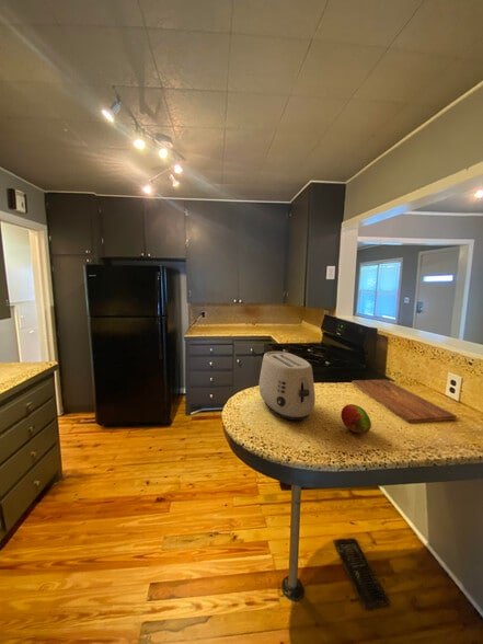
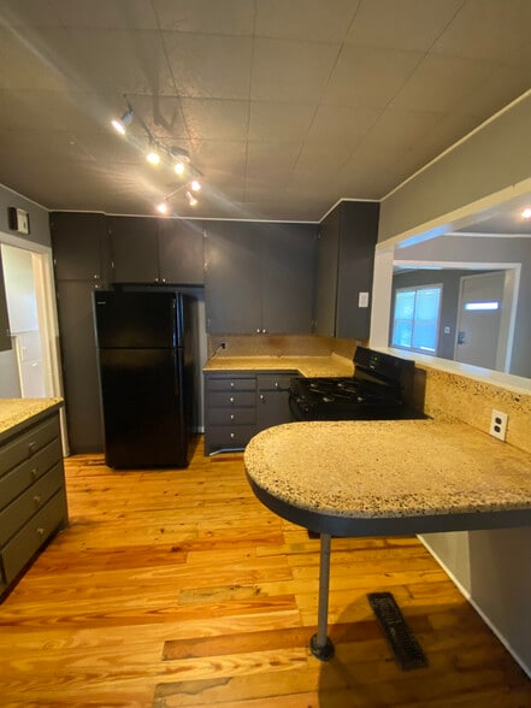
- cutting board [350,379,458,424]
- fruit [340,403,372,435]
- toaster [258,350,317,421]
